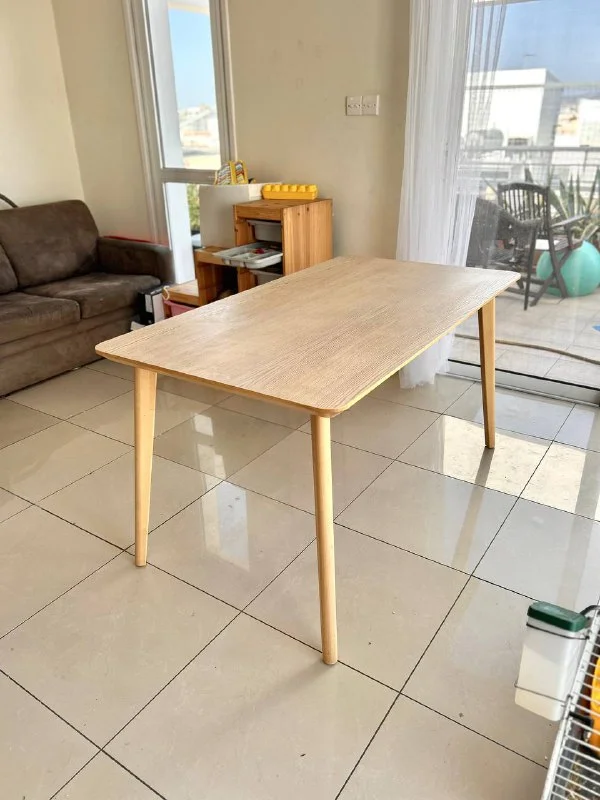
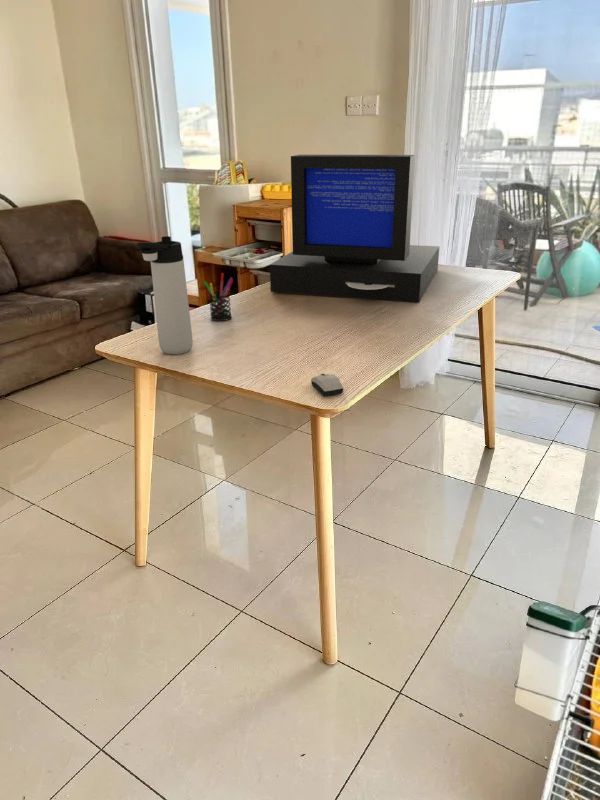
+ monitor [269,154,440,304]
+ thermos bottle [136,235,194,355]
+ pen holder [203,272,234,322]
+ computer mouse [310,373,344,397]
